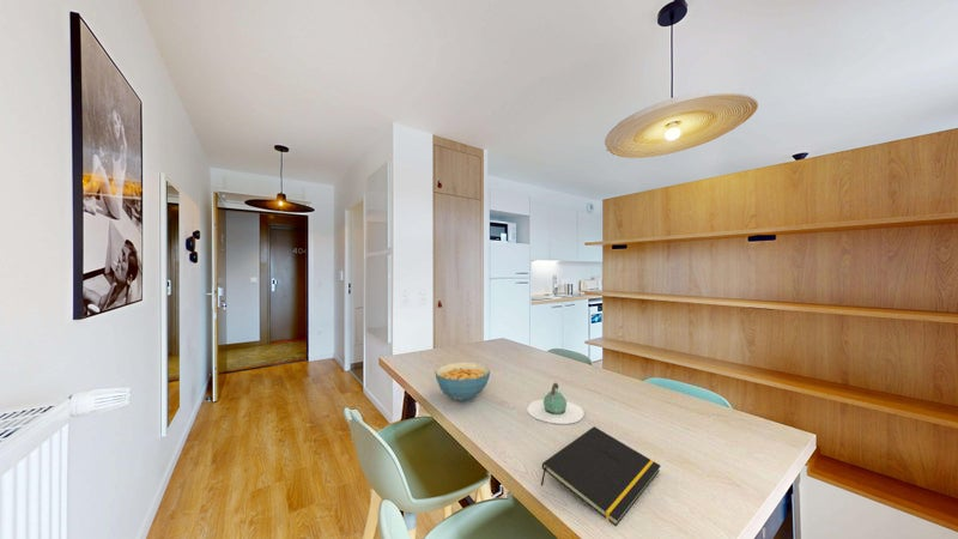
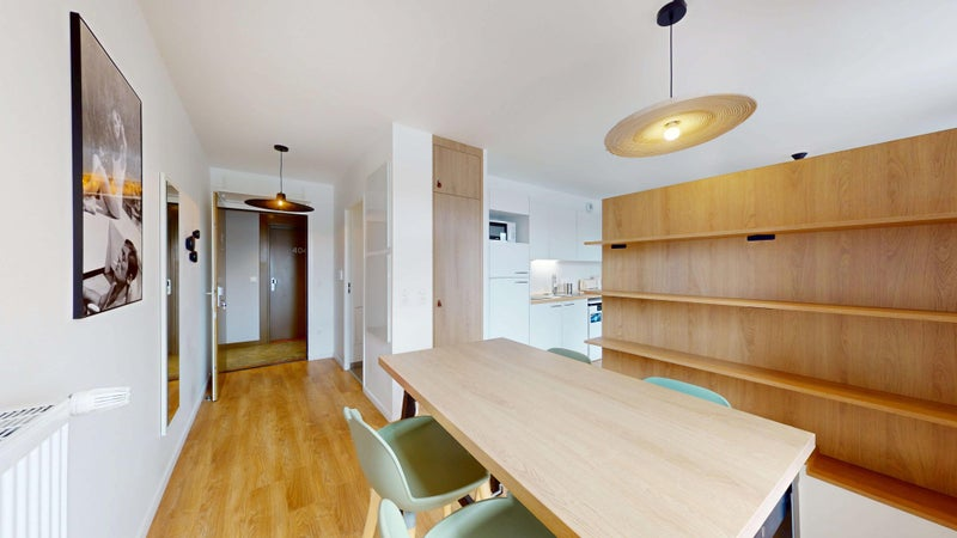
- teapot [526,382,584,425]
- cereal bowl [433,362,491,401]
- notepad [540,425,661,527]
